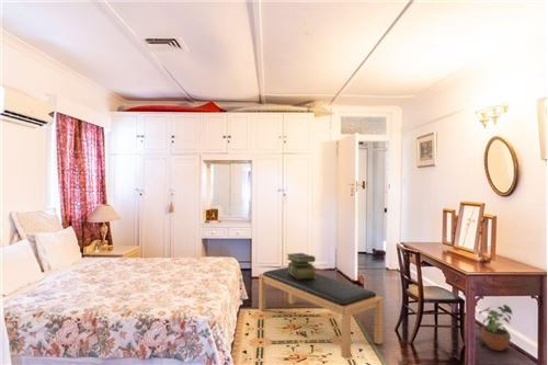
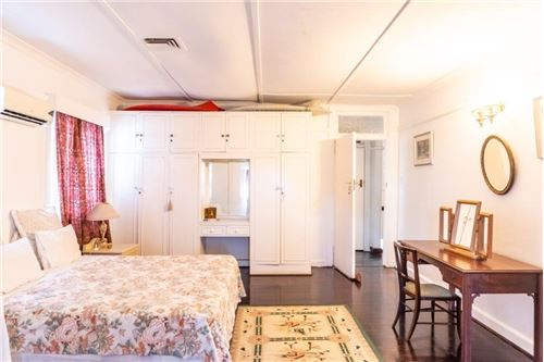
- potted plant [478,304,514,352]
- stack of books [286,252,317,280]
- bench [258,266,384,360]
